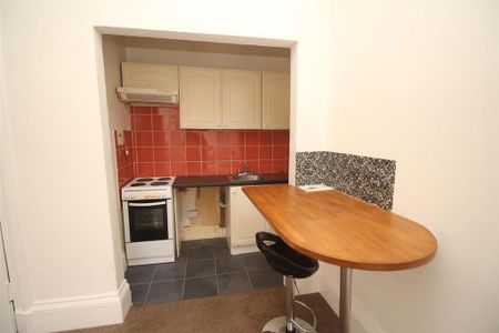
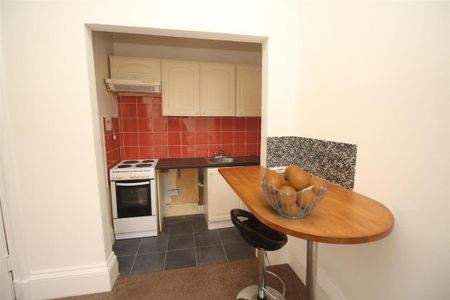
+ fruit basket [259,164,328,220]
